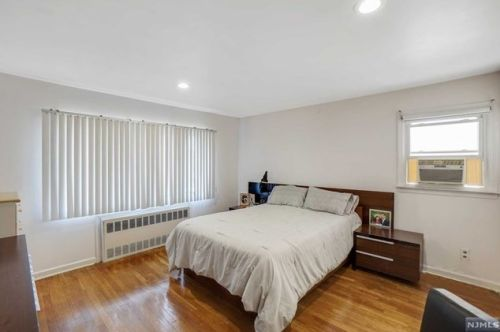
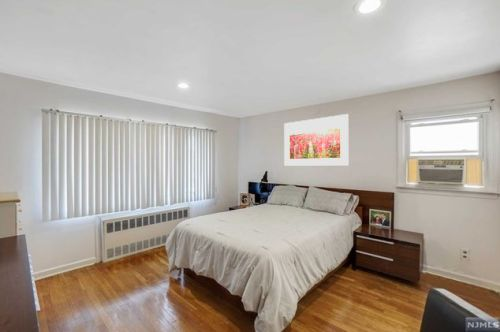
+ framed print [283,113,349,166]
